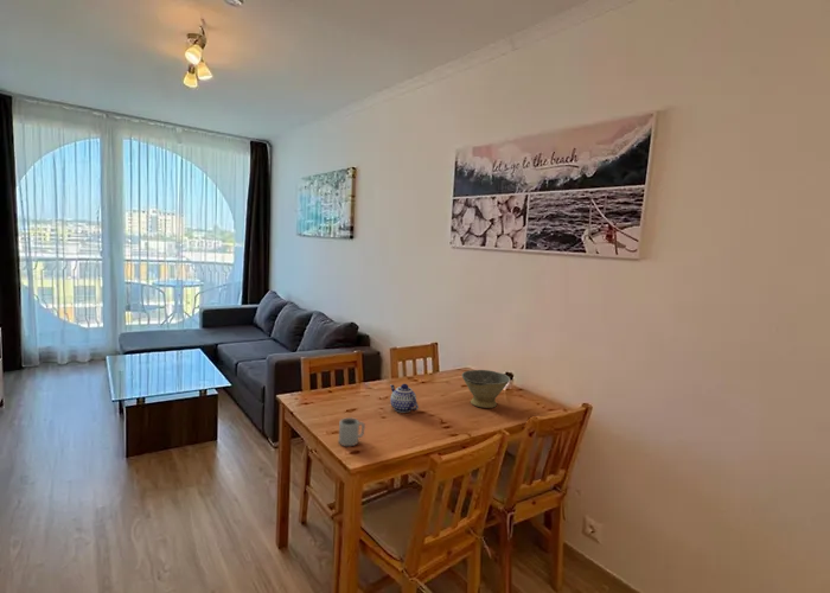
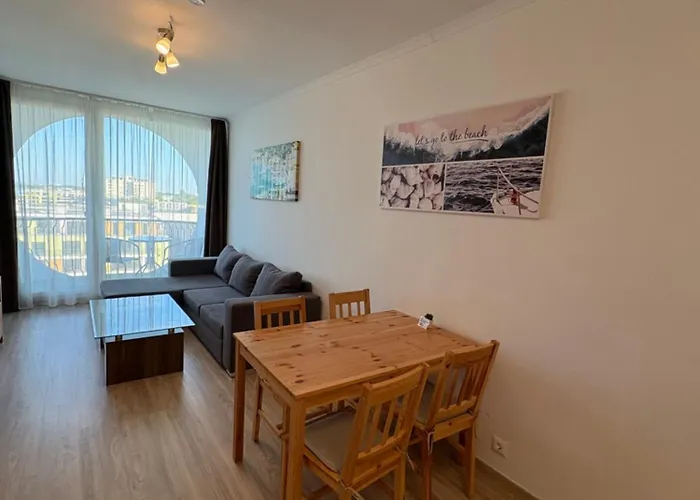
- cup [338,416,366,447]
- teapot [389,383,420,414]
- bowl [461,369,511,409]
